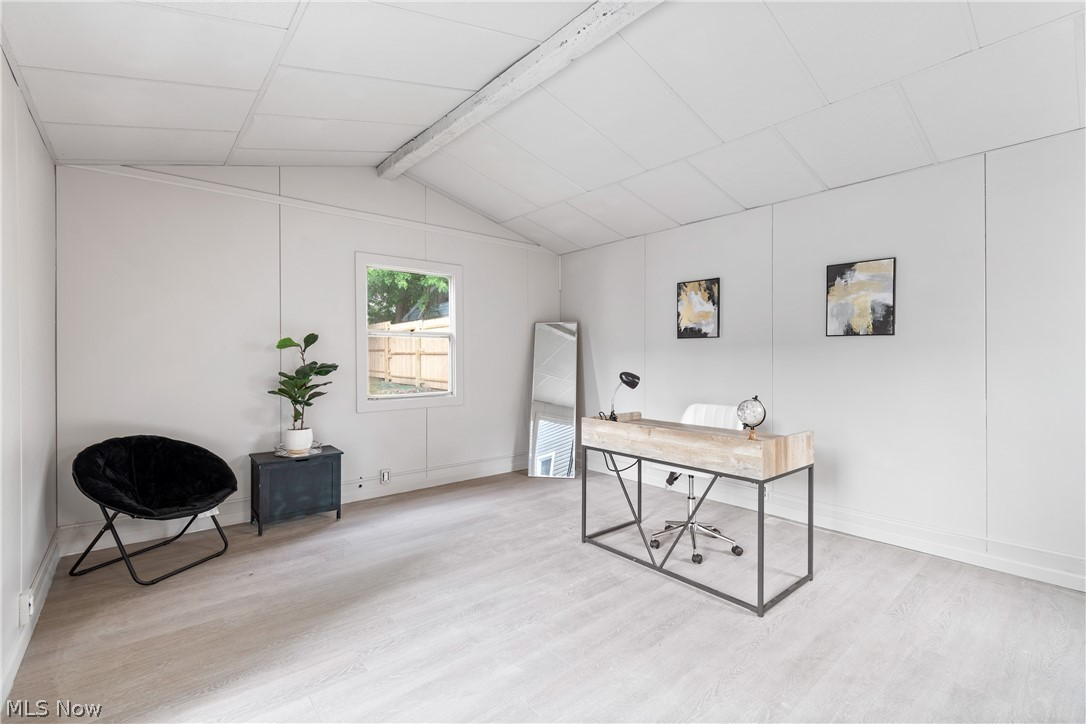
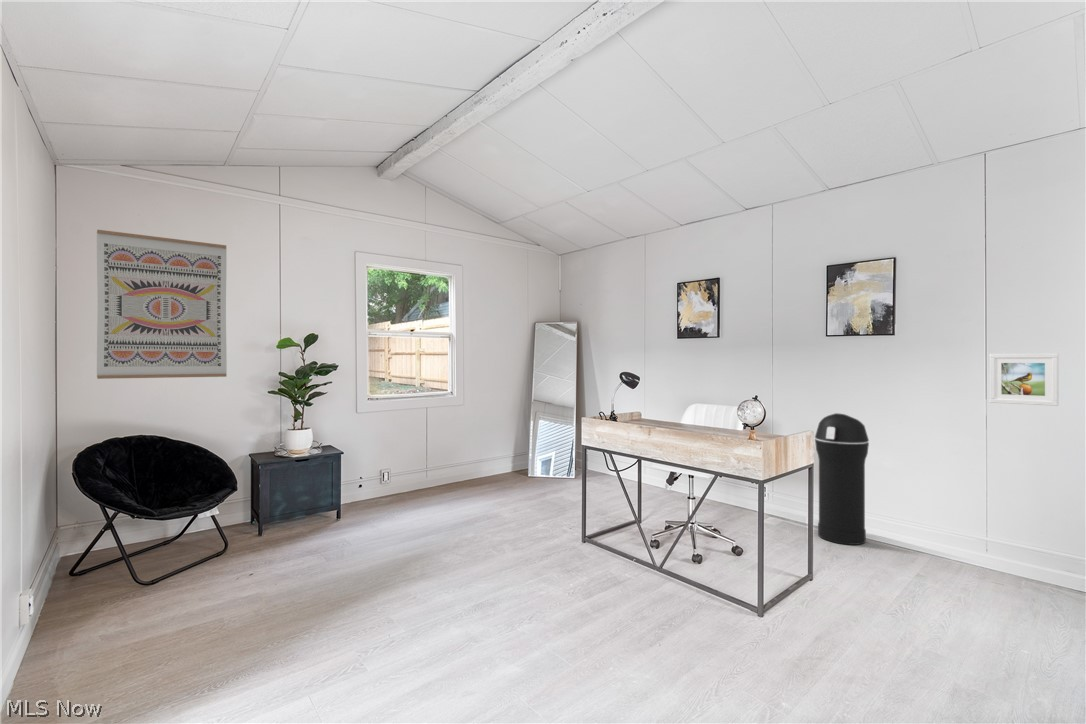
+ trash can [814,412,870,546]
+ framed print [989,352,1059,407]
+ wall art [96,229,228,380]
